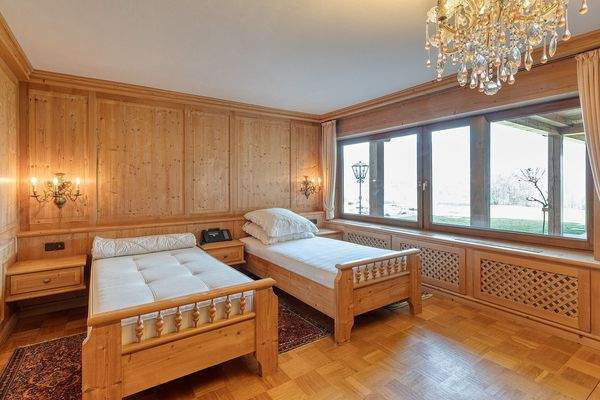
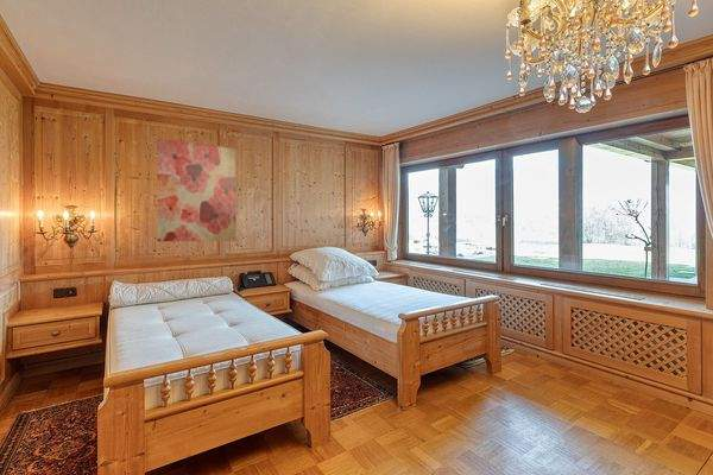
+ wall art [156,138,238,242]
